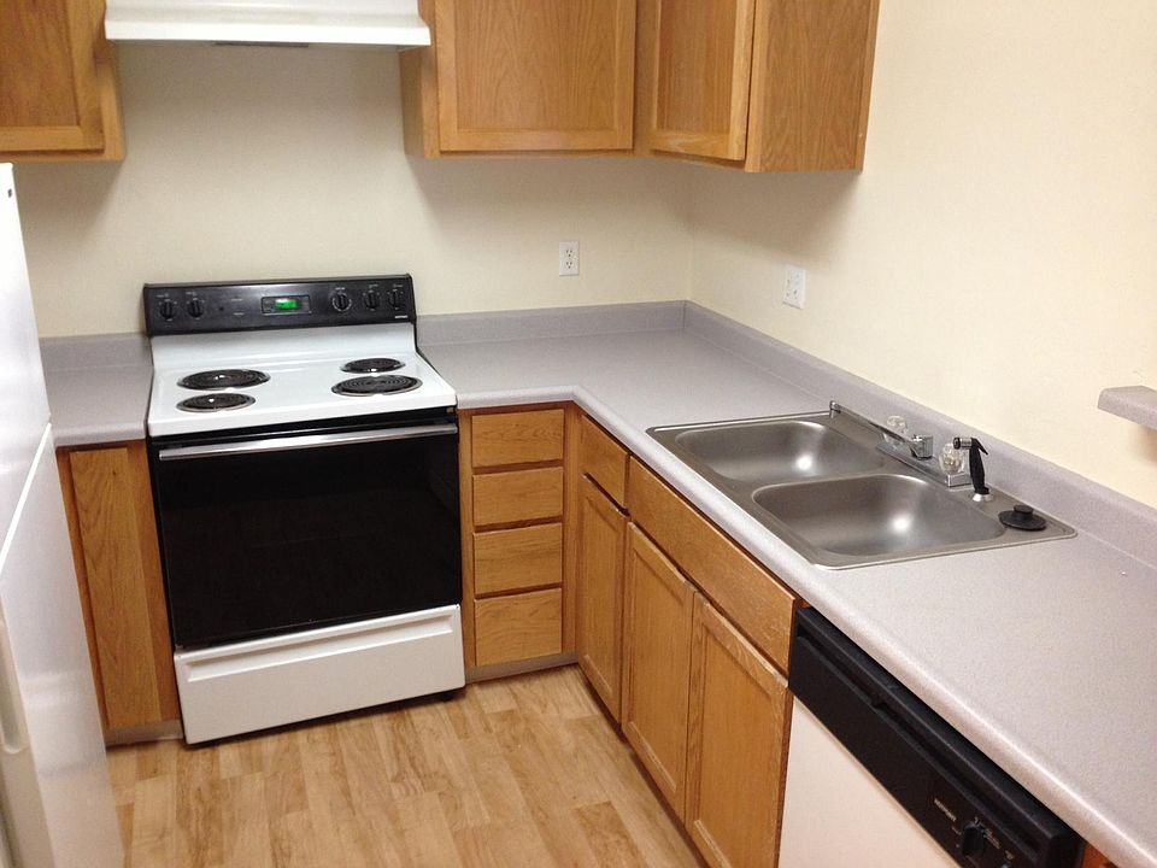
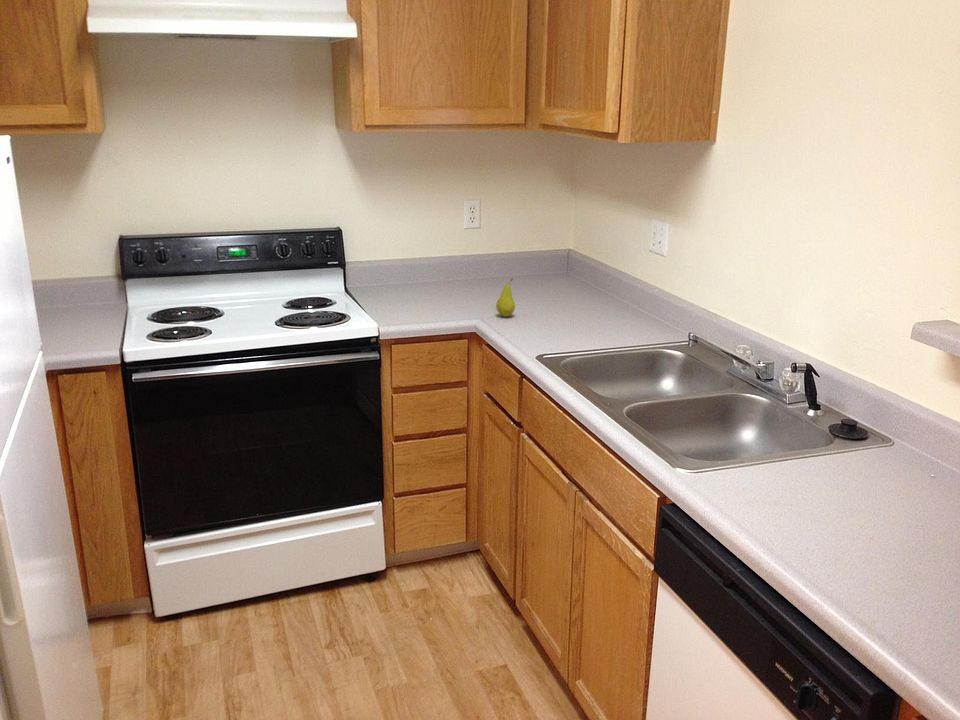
+ fruit [495,277,516,318]
